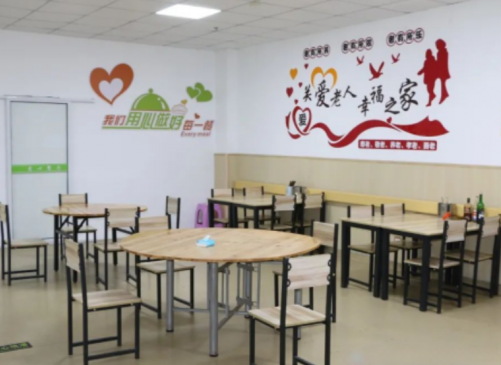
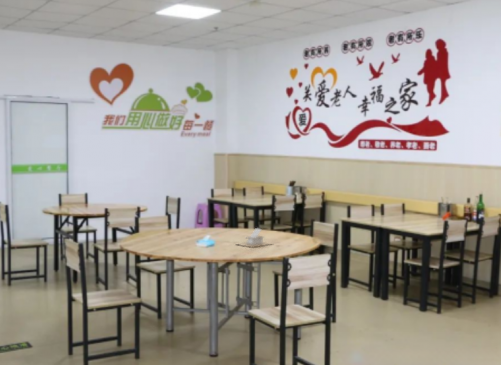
+ napkin holder [234,227,273,249]
